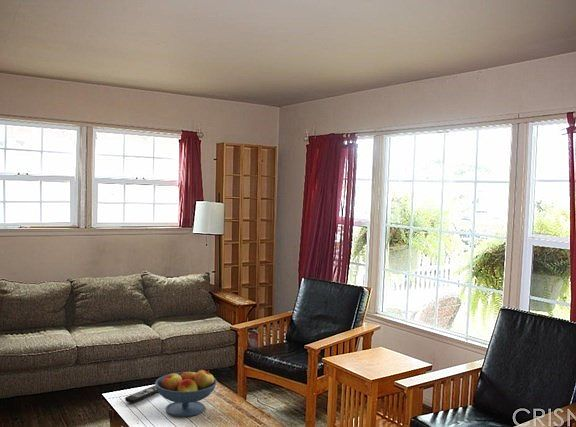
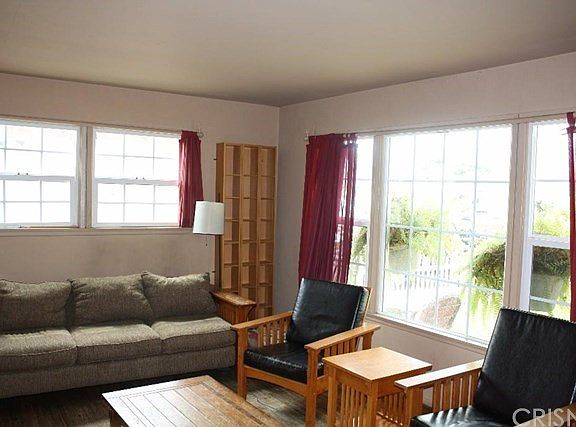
- remote control [124,385,159,404]
- fruit bowl [154,368,218,418]
